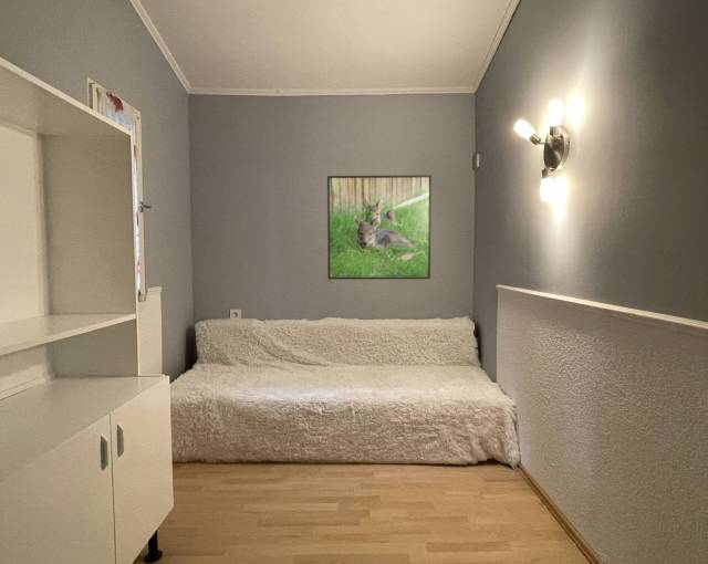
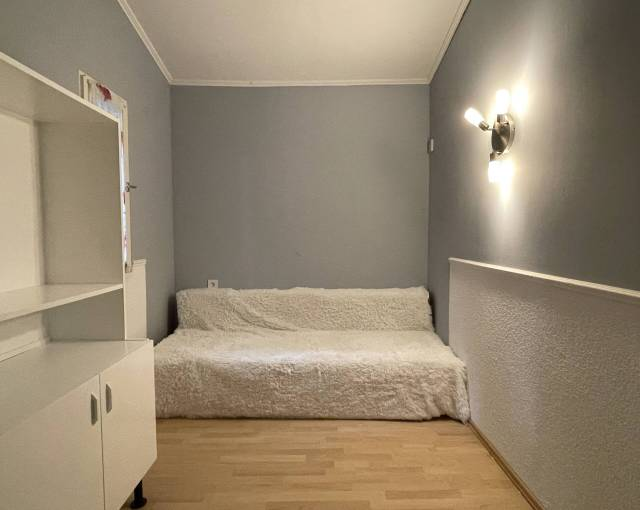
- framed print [326,174,433,280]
